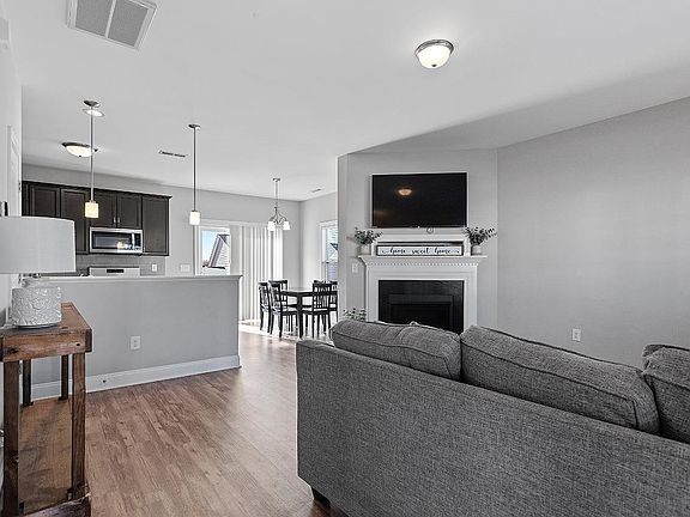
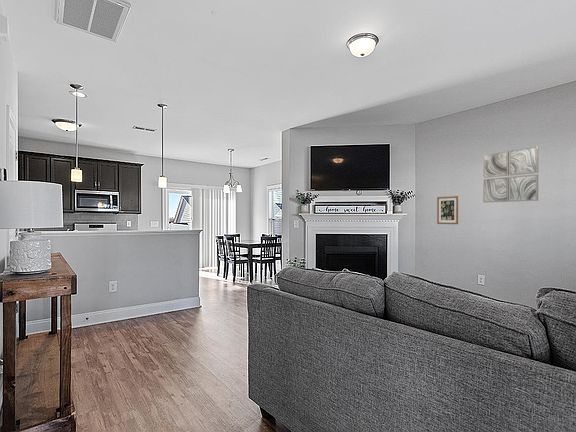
+ wall art [436,195,459,225]
+ wall art [482,145,539,204]
